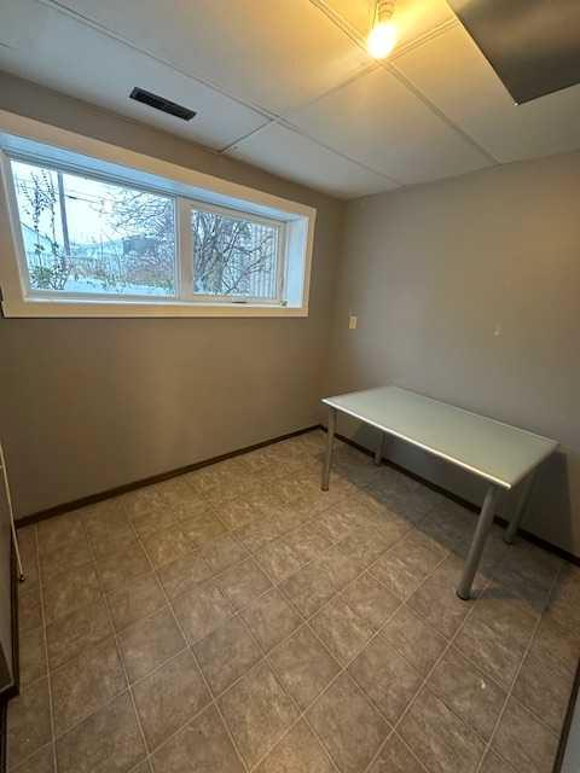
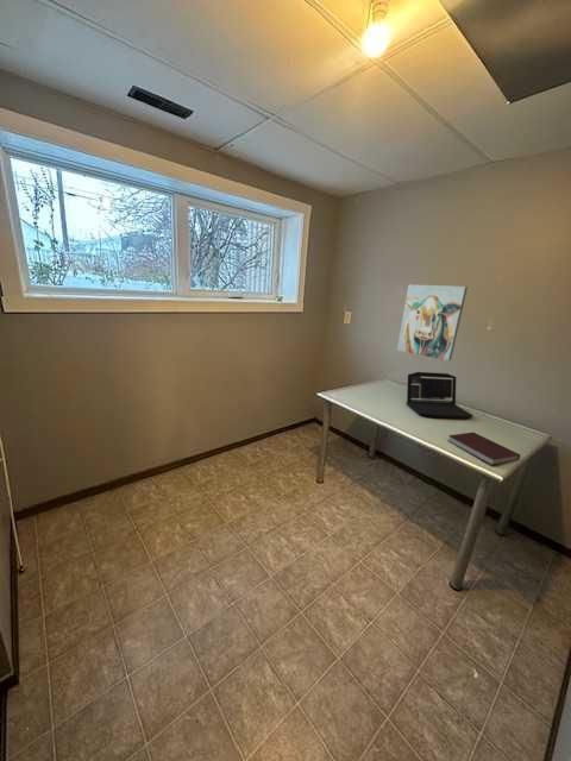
+ laptop [404,371,473,420]
+ notebook [446,432,521,466]
+ wall art [396,283,469,361]
